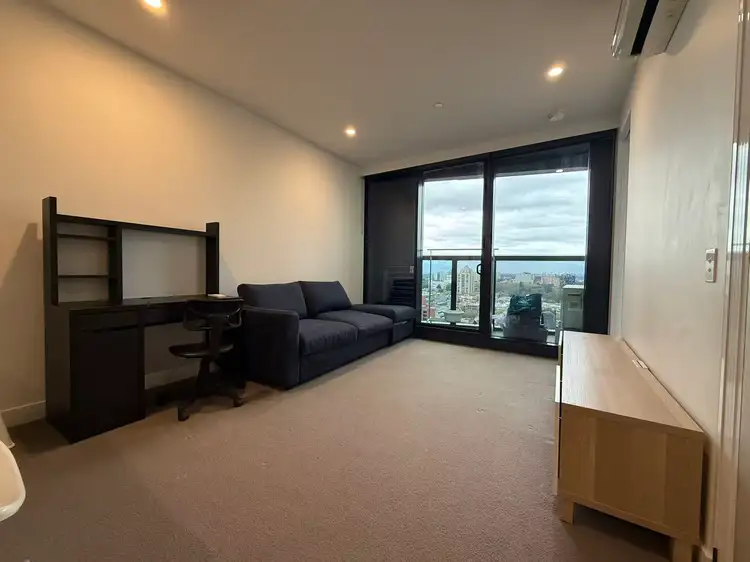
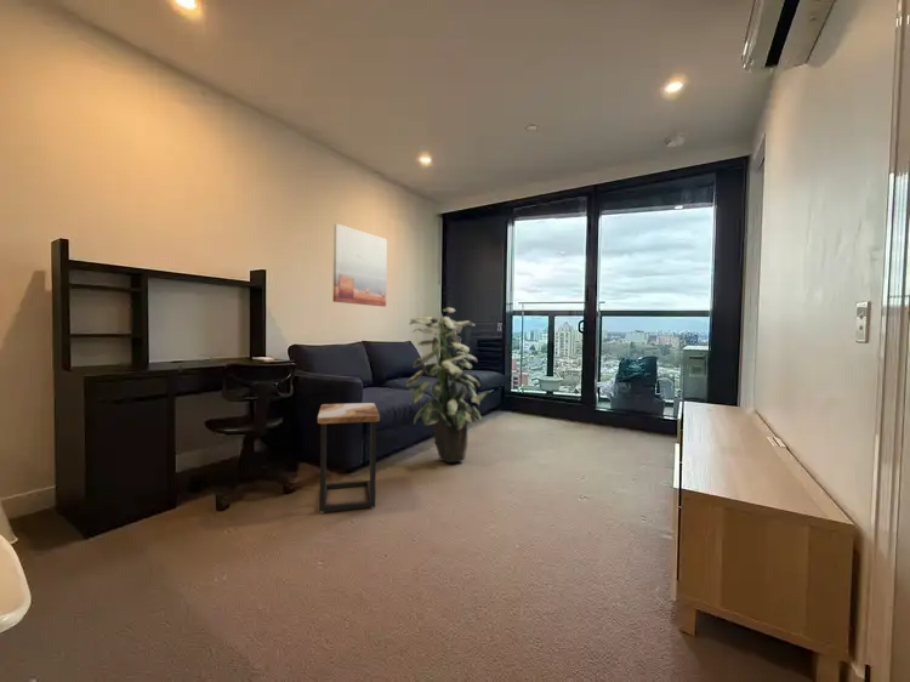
+ wall art [331,222,388,307]
+ indoor plant [405,307,489,464]
+ side table [317,402,381,513]
